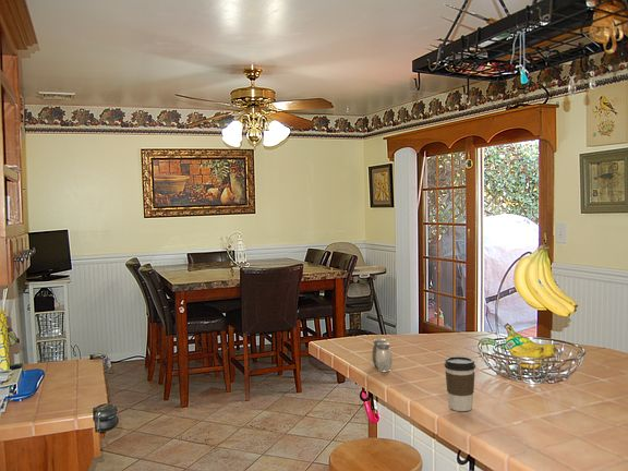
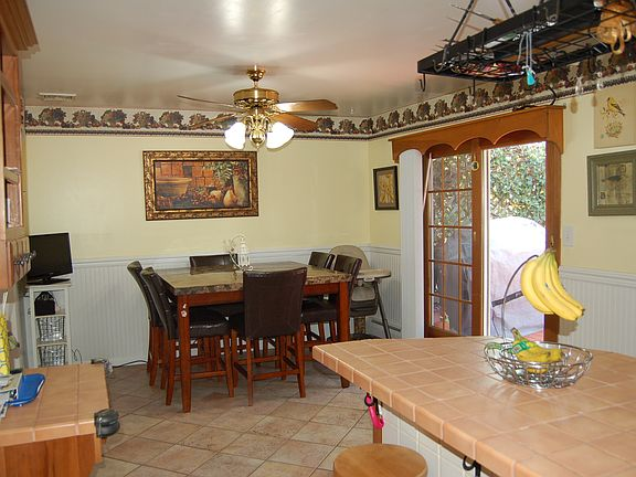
- salt and pepper shaker [372,338,392,373]
- coffee cup [444,355,476,412]
